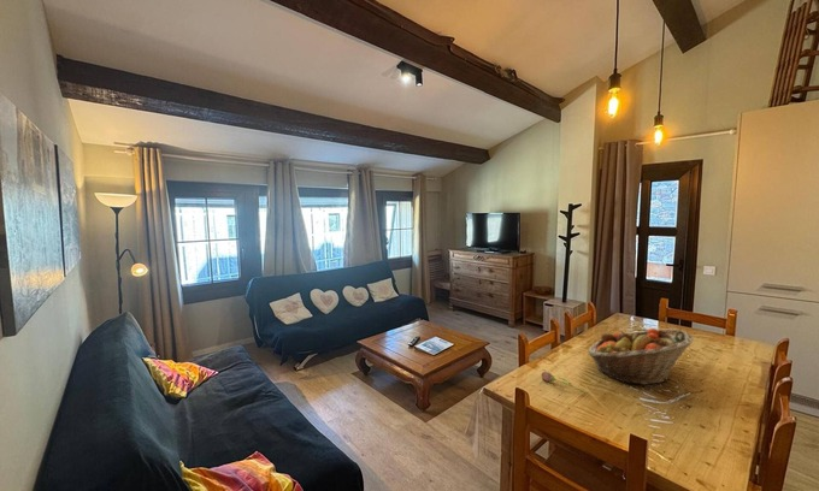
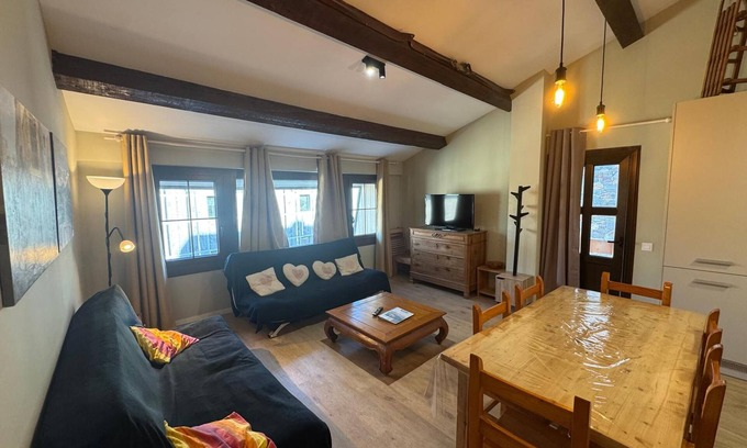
- fruit basket [587,327,694,386]
- flower [541,369,588,395]
